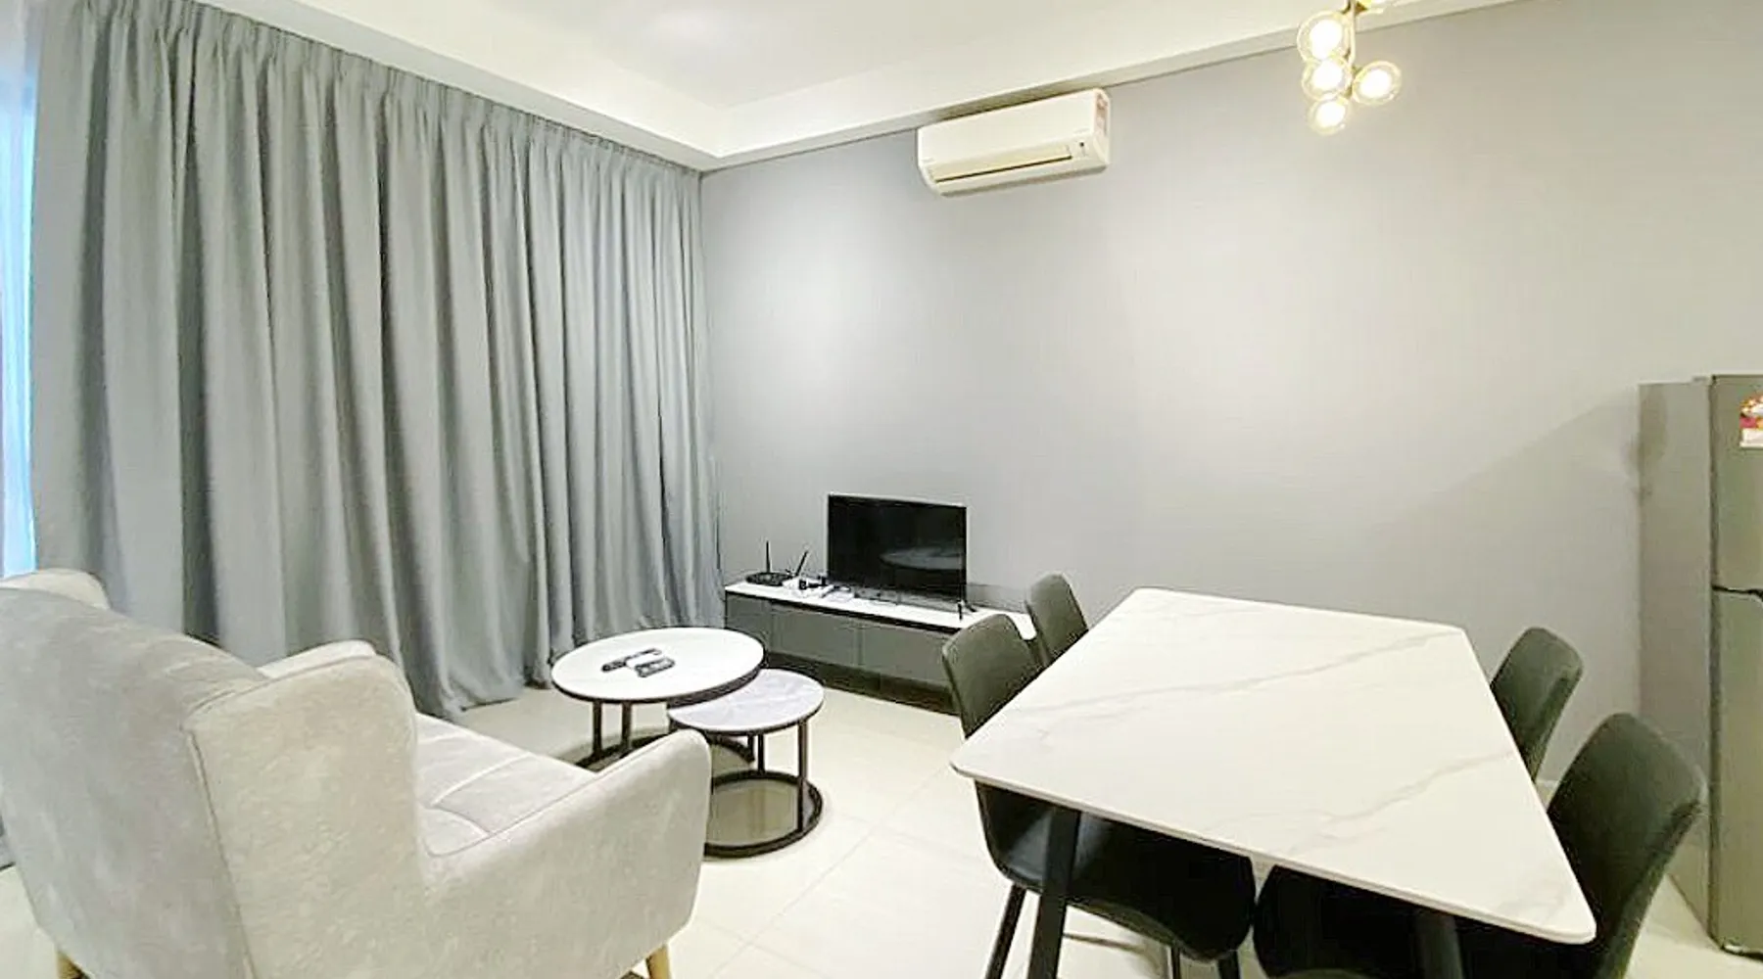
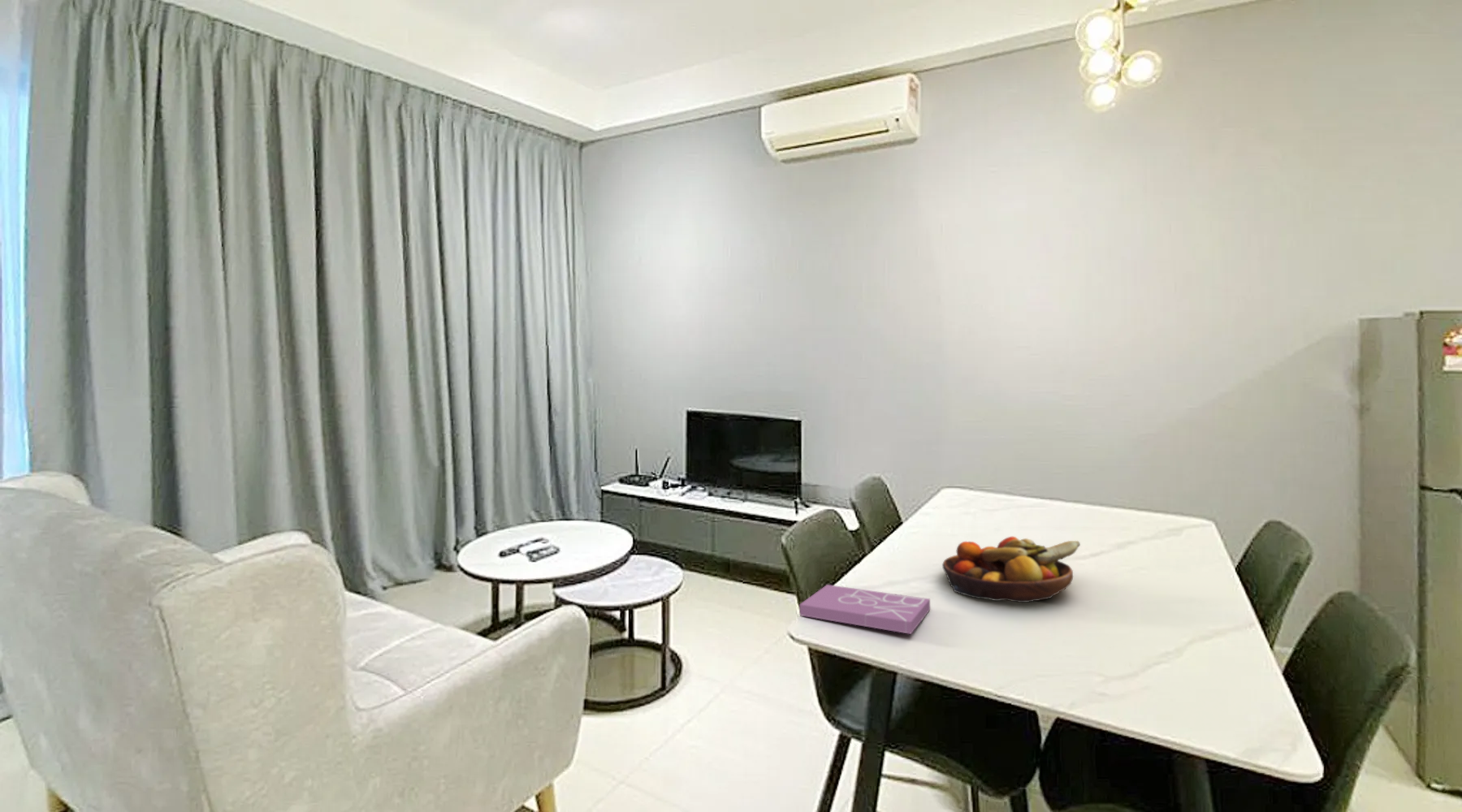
+ book [798,584,931,635]
+ fruit bowl [941,536,1081,603]
